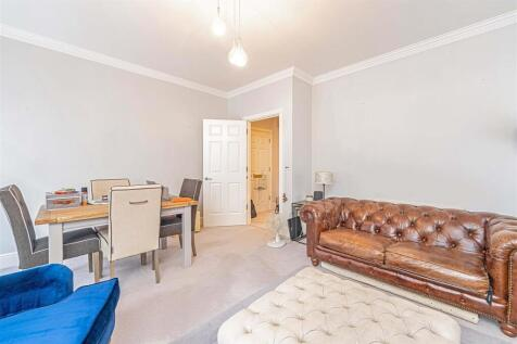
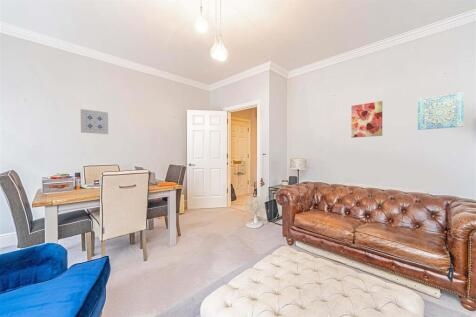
+ wall art [350,100,383,139]
+ wall art [417,91,465,131]
+ wall art [80,108,109,135]
